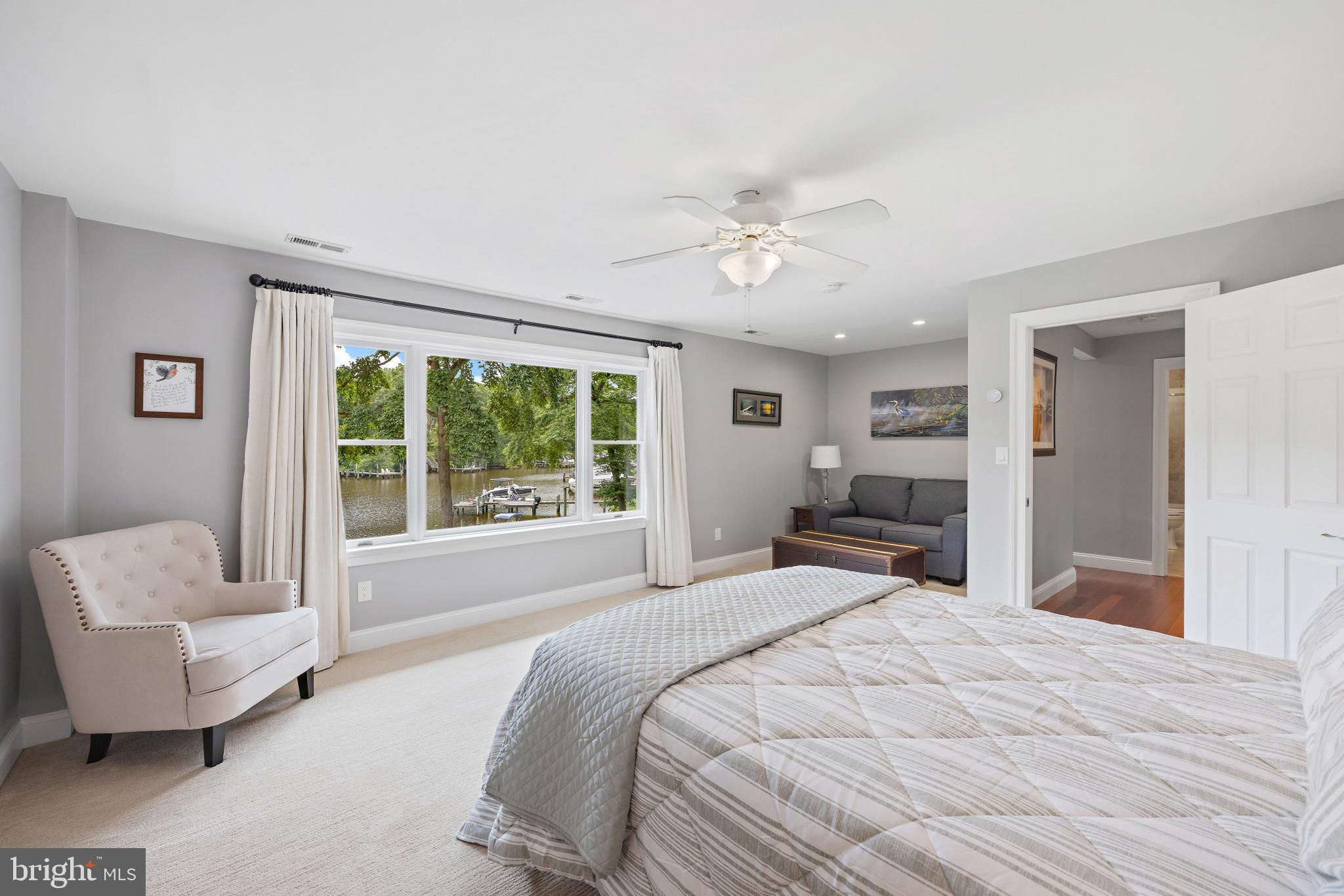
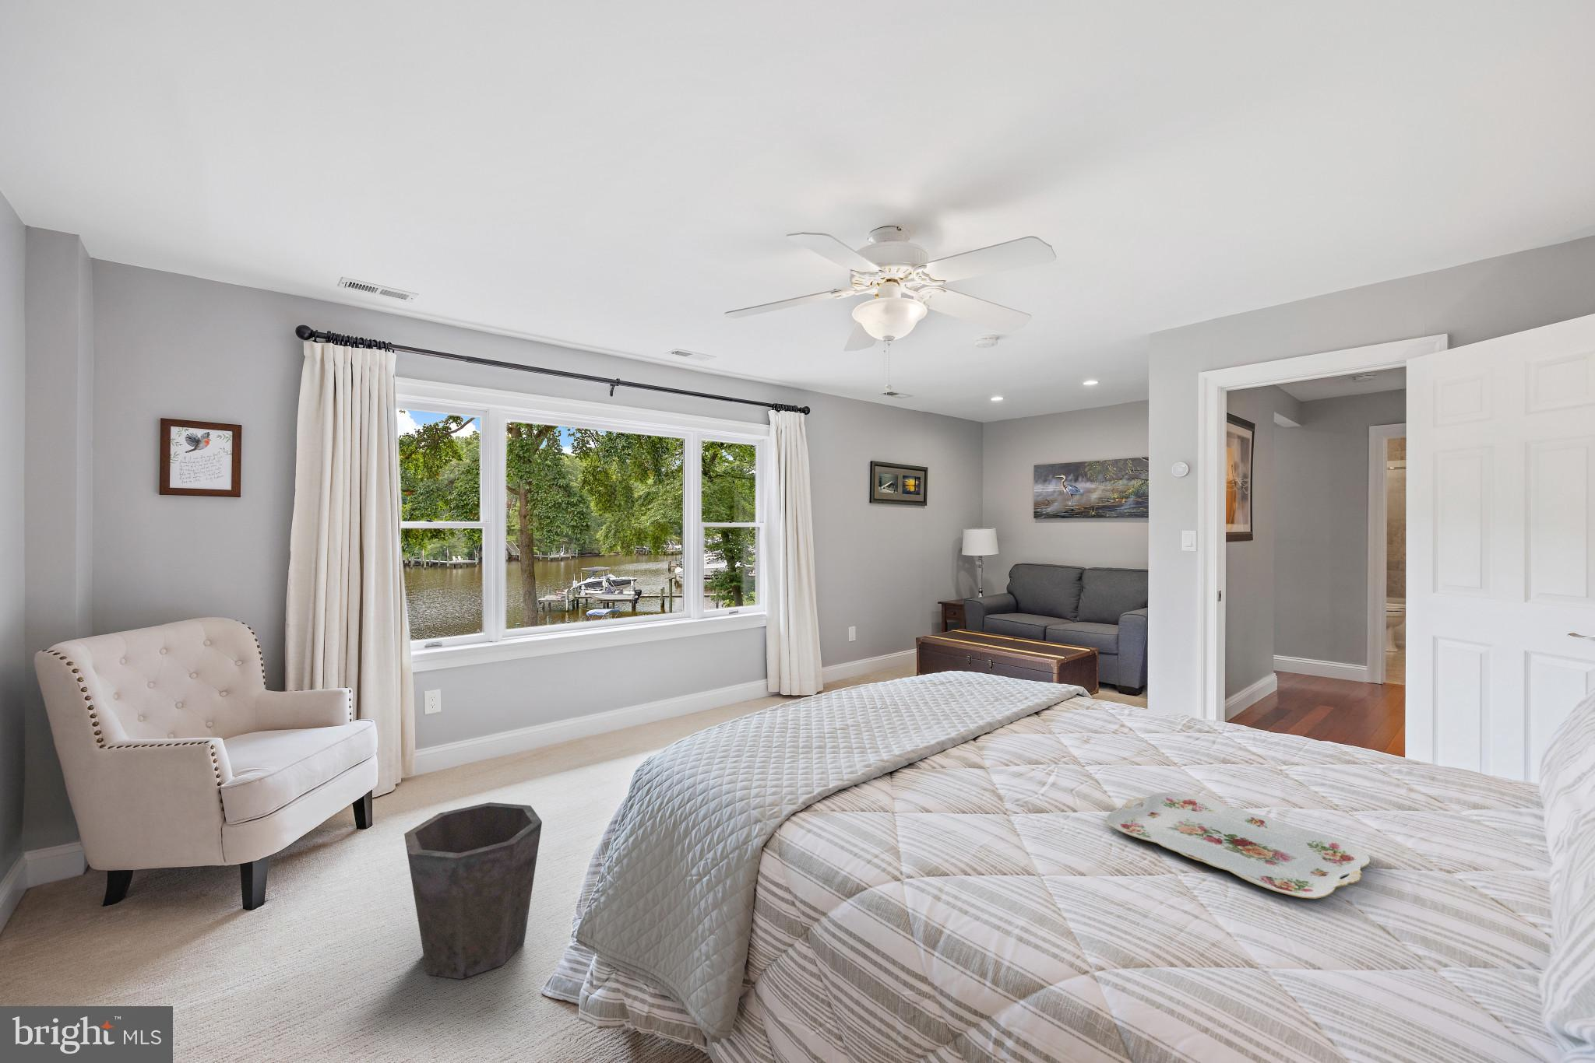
+ waste bin [403,802,542,980]
+ serving tray [1105,791,1372,899]
